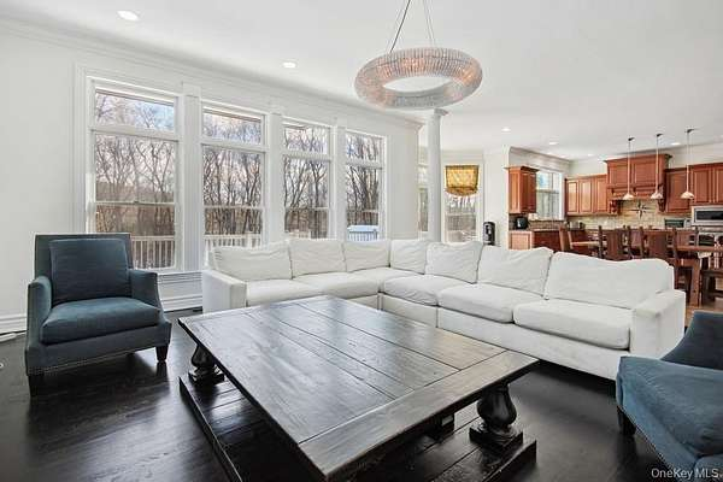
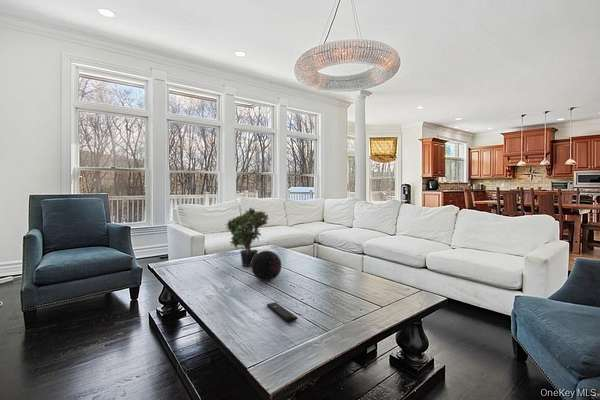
+ decorative orb [250,250,283,282]
+ potted plant [224,206,270,267]
+ remote control [266,301,298,323]
